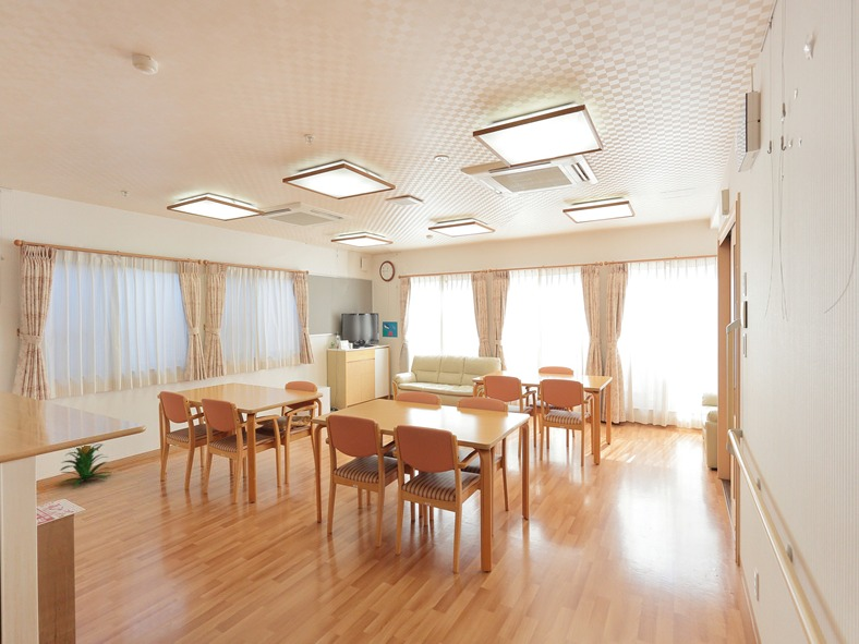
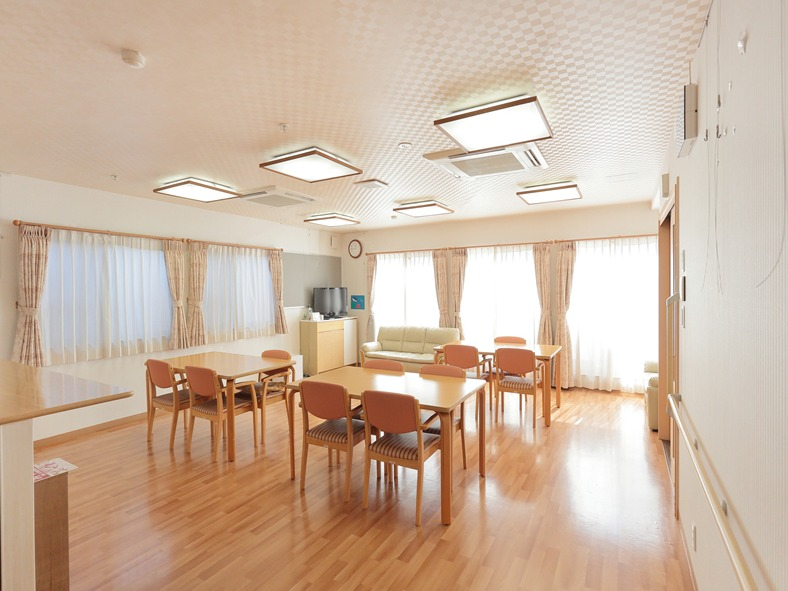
- indoor plant [57,442,111,487]
